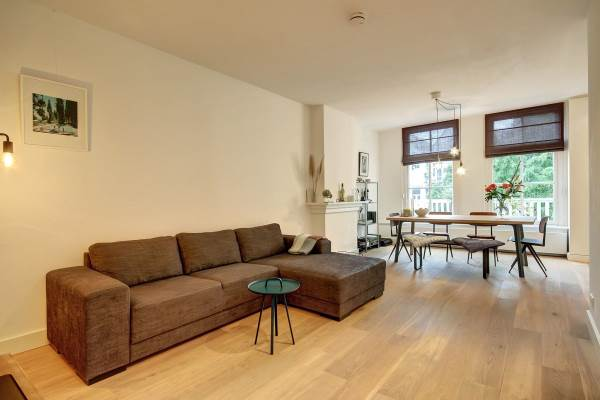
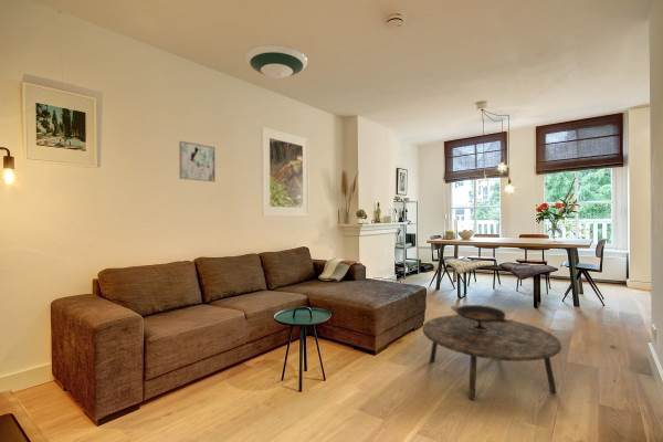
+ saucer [244,44,309,80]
+ coffee table [421,314,562,401]
+ wall art [178,140,217,183]
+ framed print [260,126,311,218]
+ decorative bowl [450,304,513,332]
